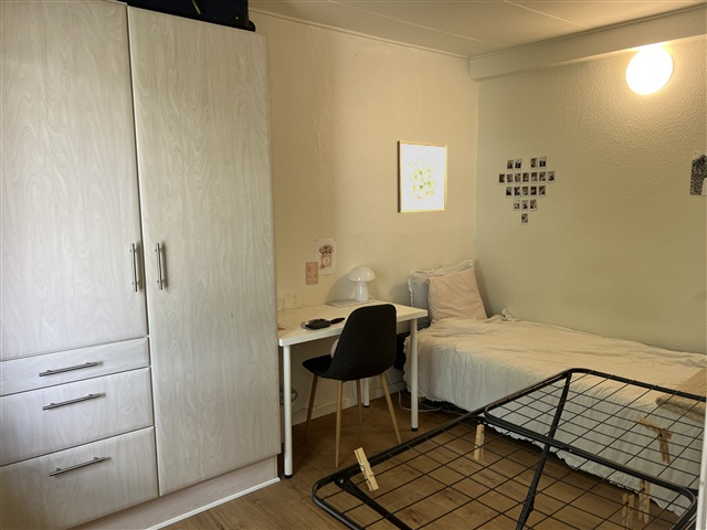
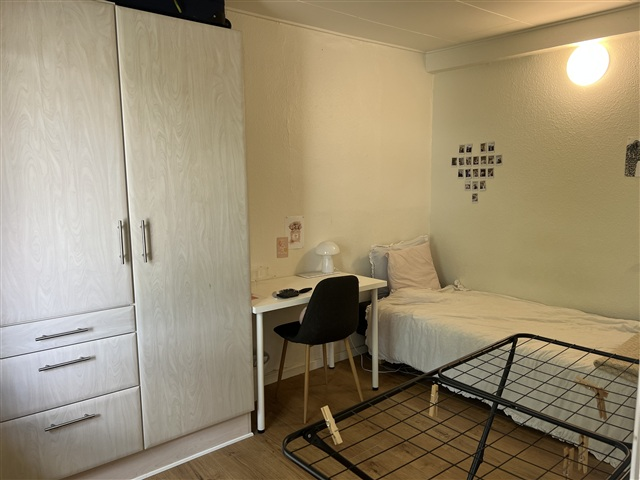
- wall art [395,140,449,214]
